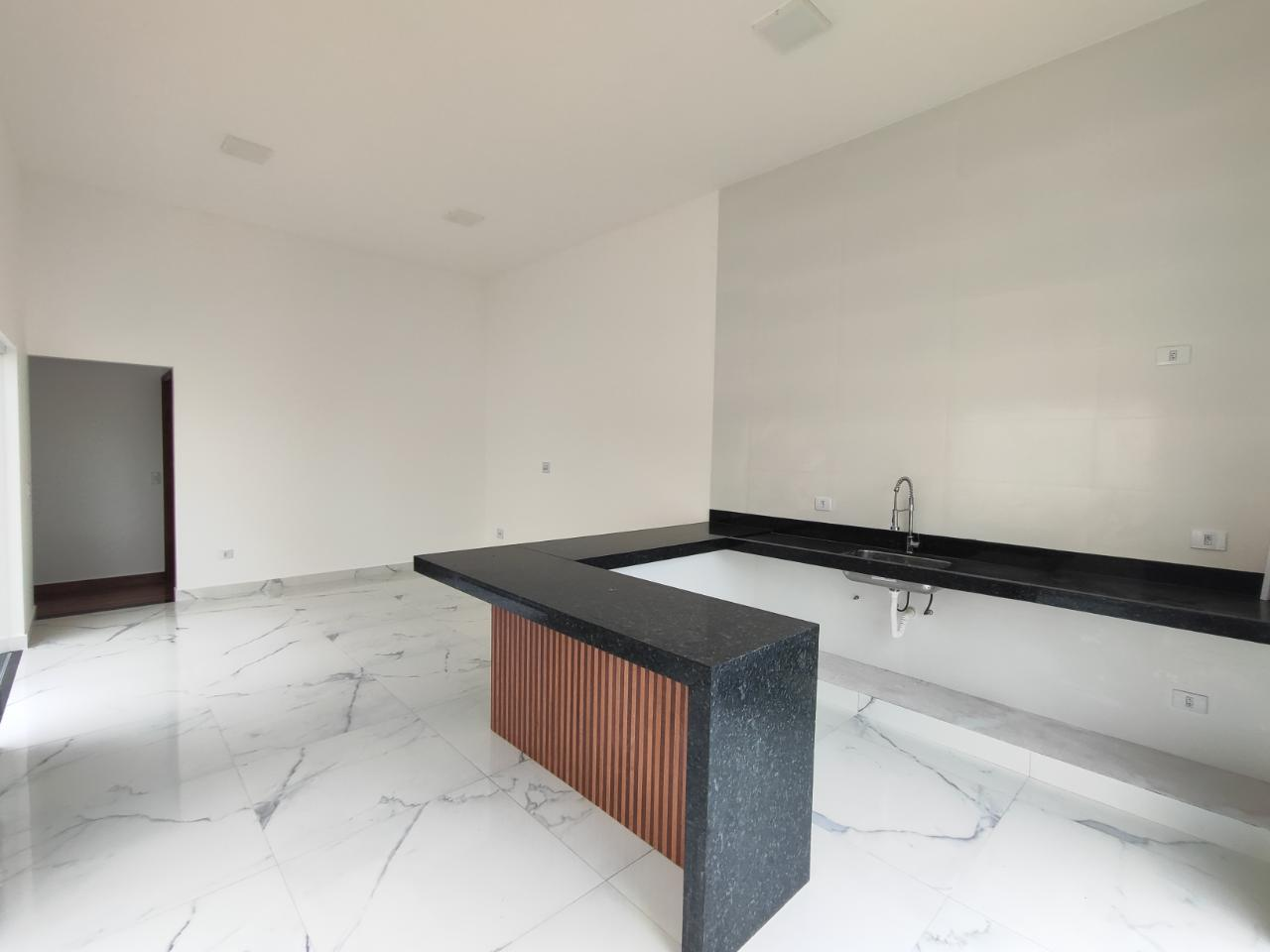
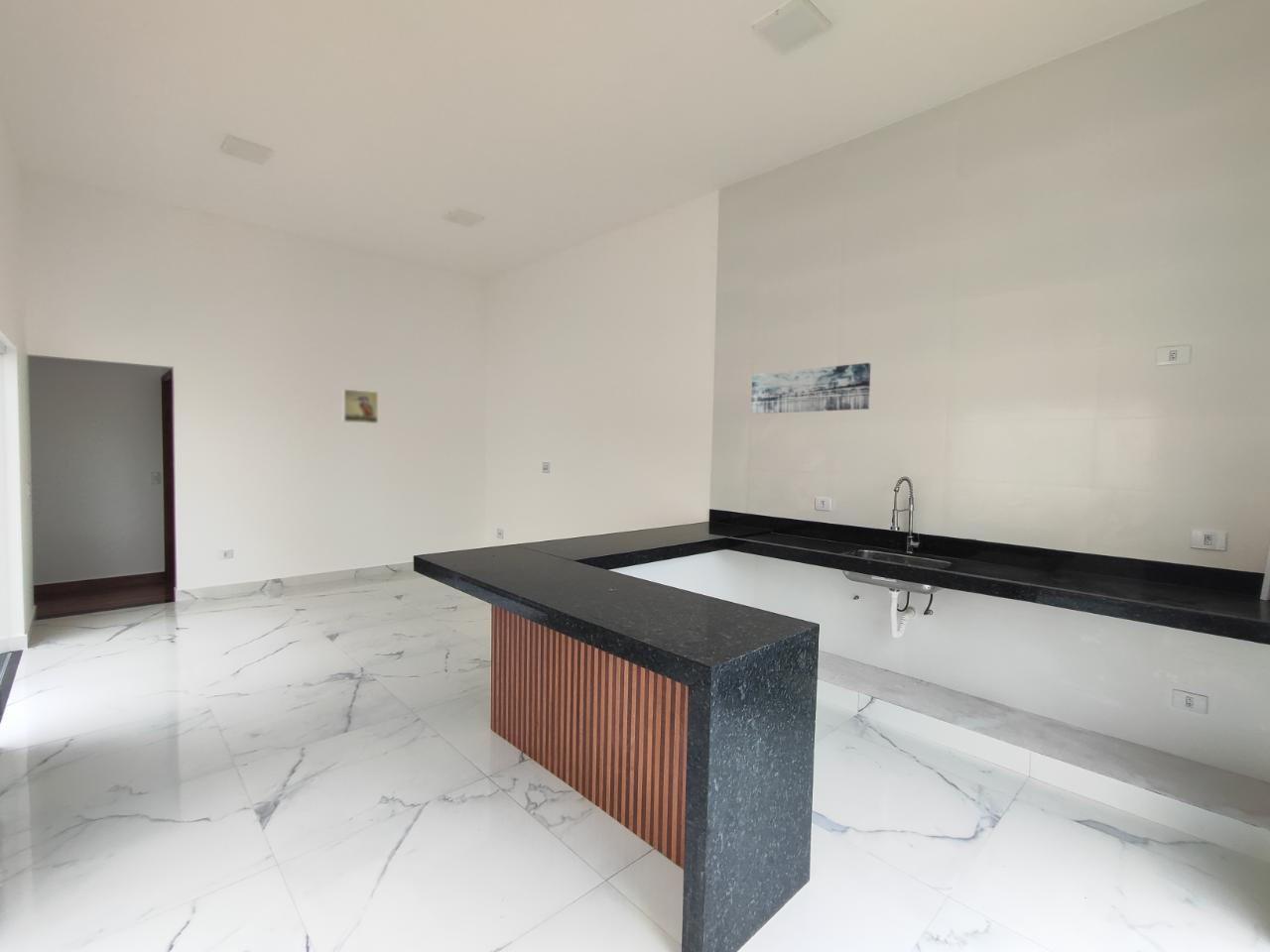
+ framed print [342,388,379,424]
+ wall art [750,362,871,415]
